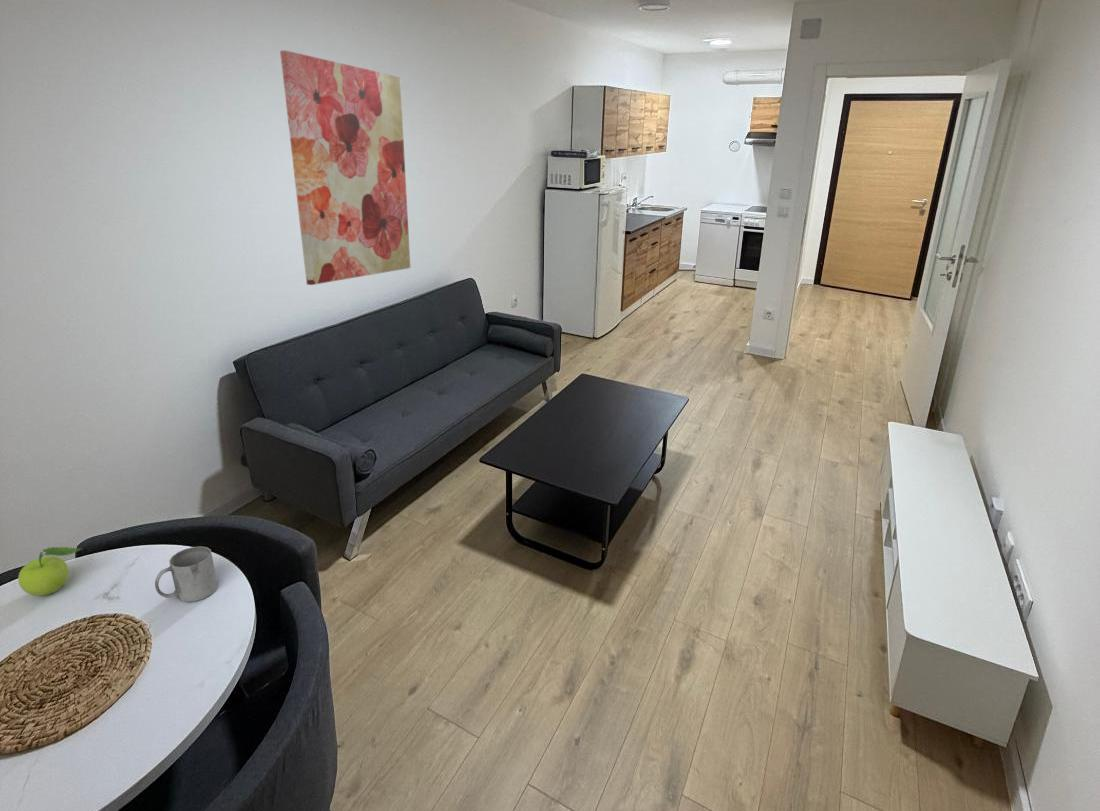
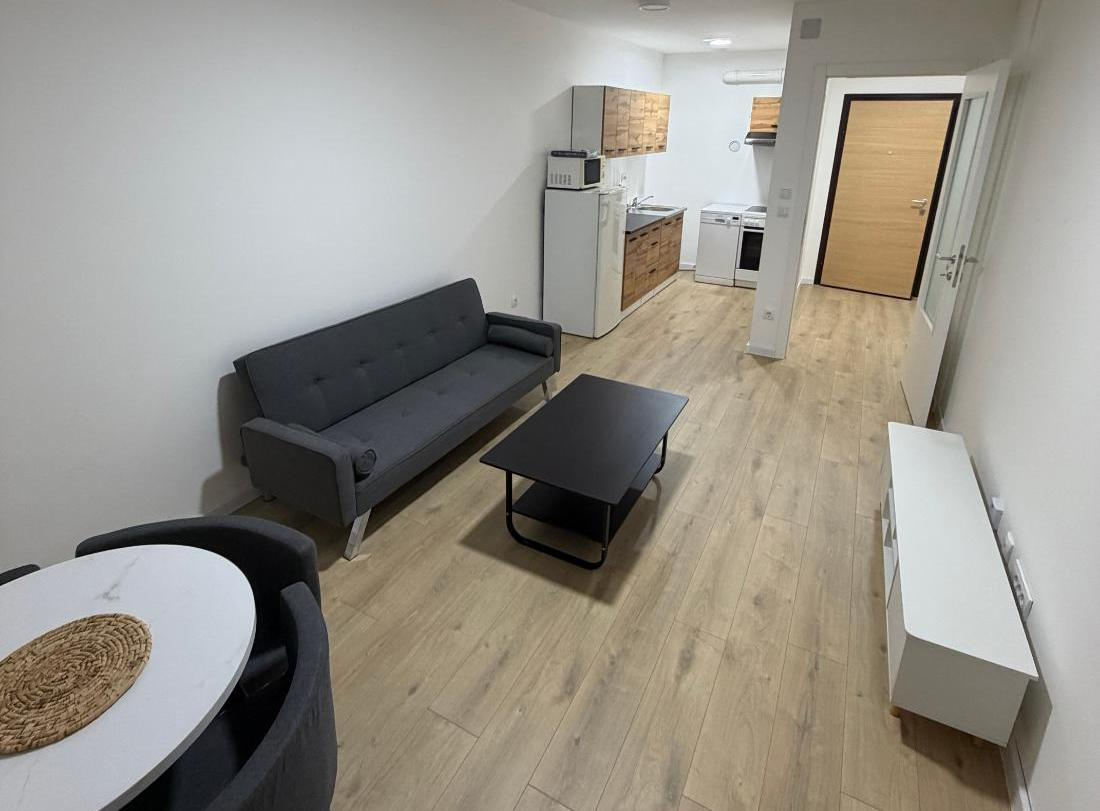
- fruit [17,546,83,596]
- wall art [279,49,412,286]
- mug [154,545,219,603]
